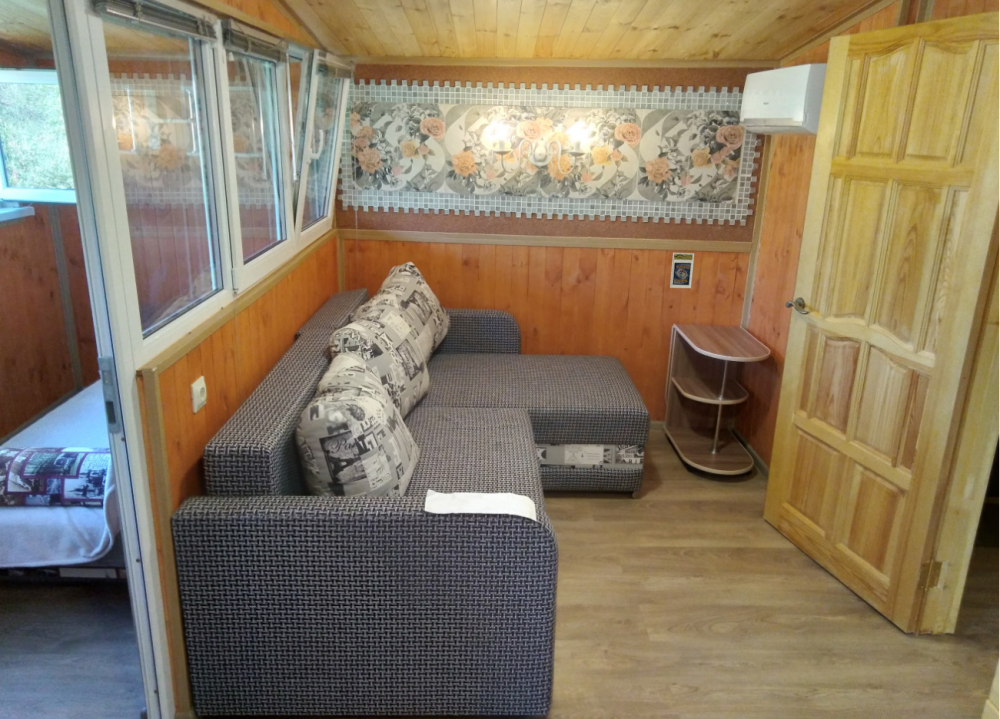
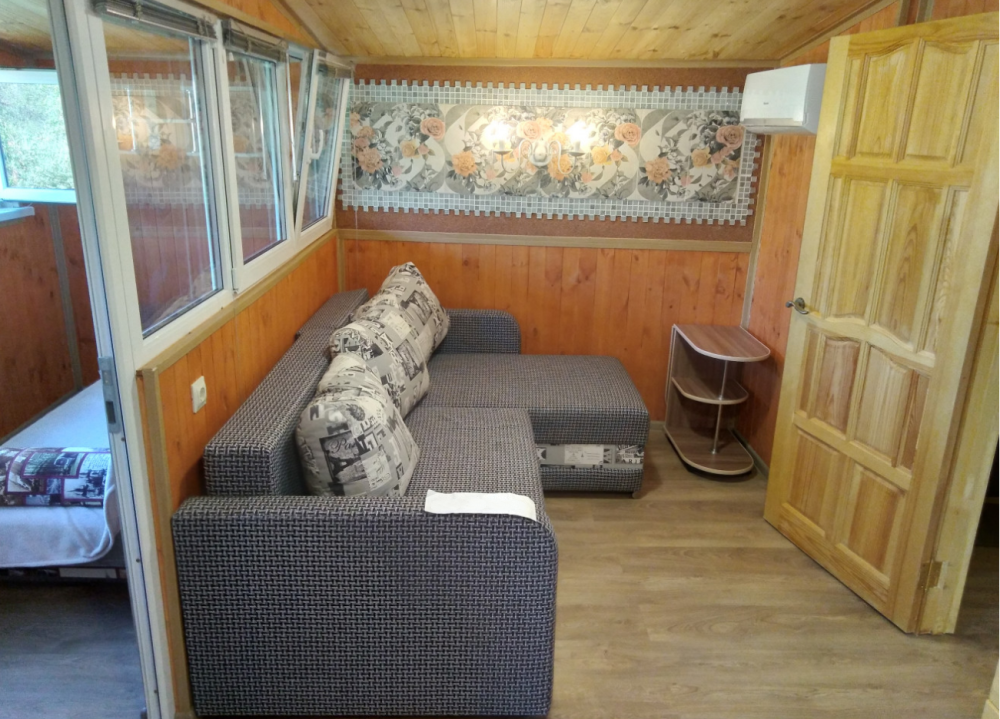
- trading card display case [669,252,695,289]
